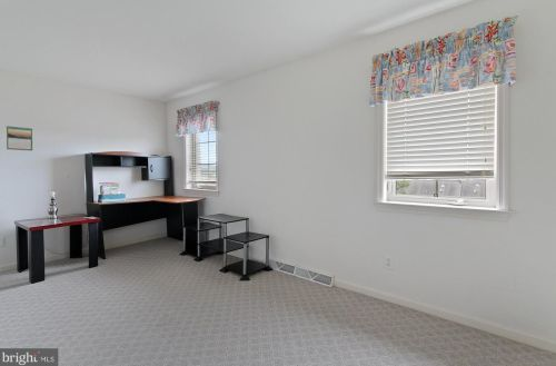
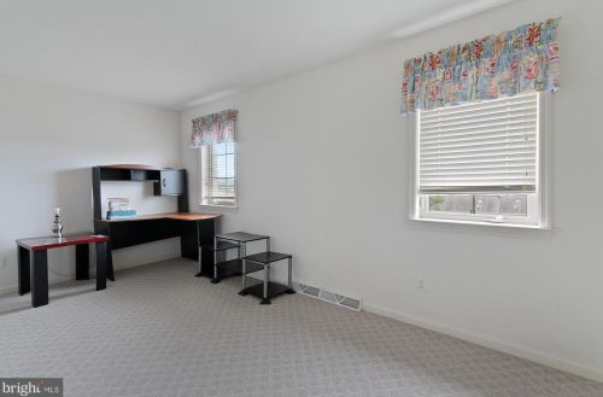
- calendar [6,125,33,151]
